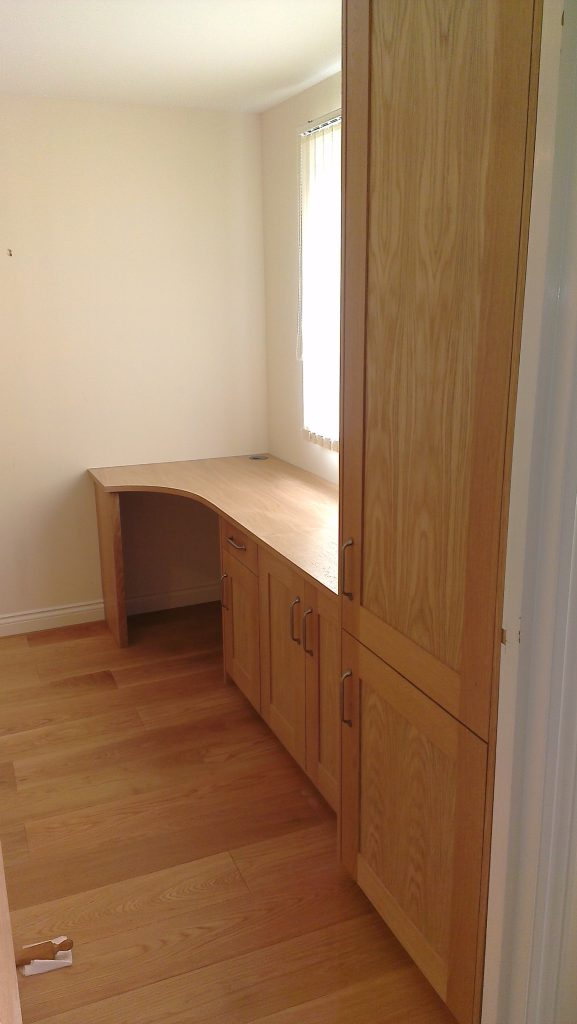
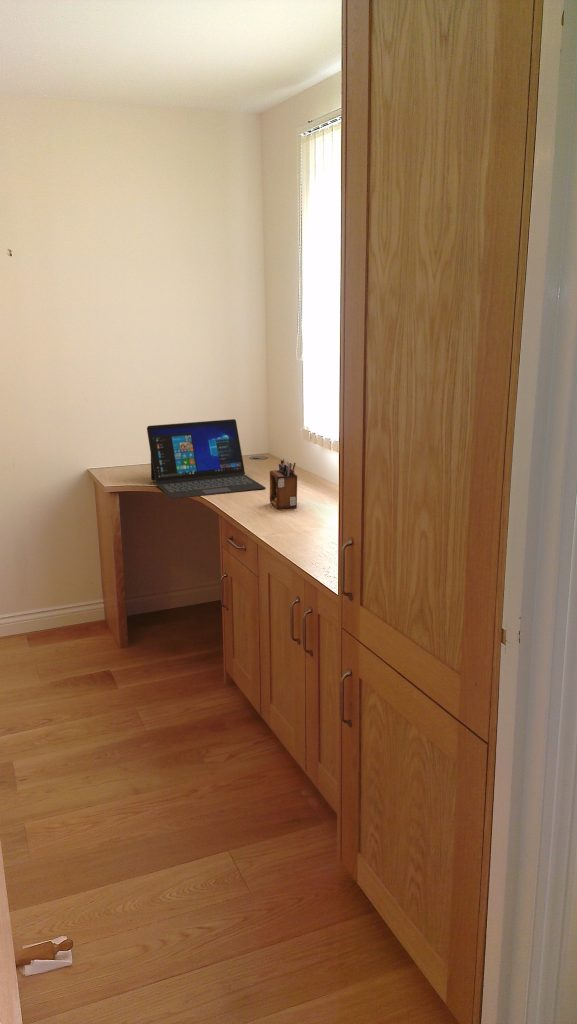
+ desk organizer [269,458,298,510]
+ laptop [146,418,267,500]
